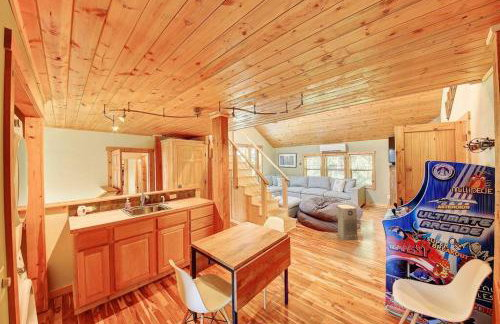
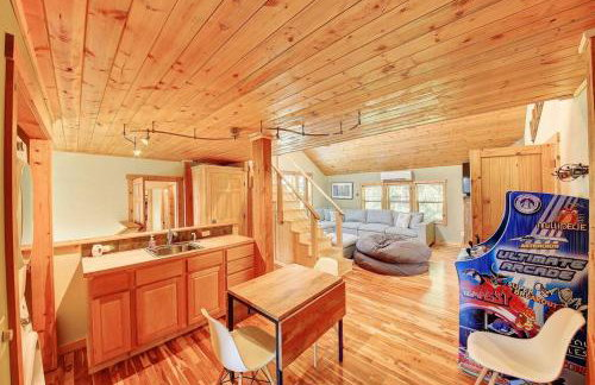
- air purifier [337,204,359,241]
